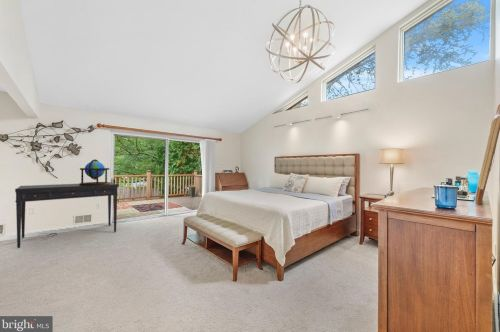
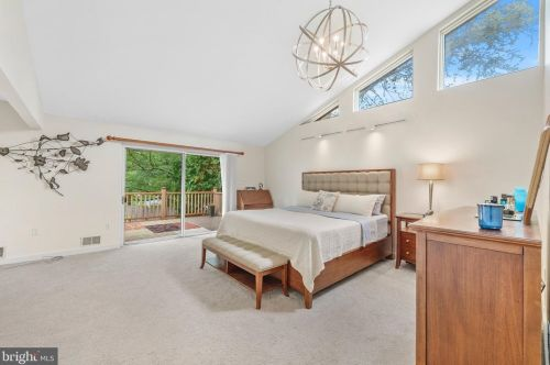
- globe [78,158,110,186]
- desk [14,181,119,249]
